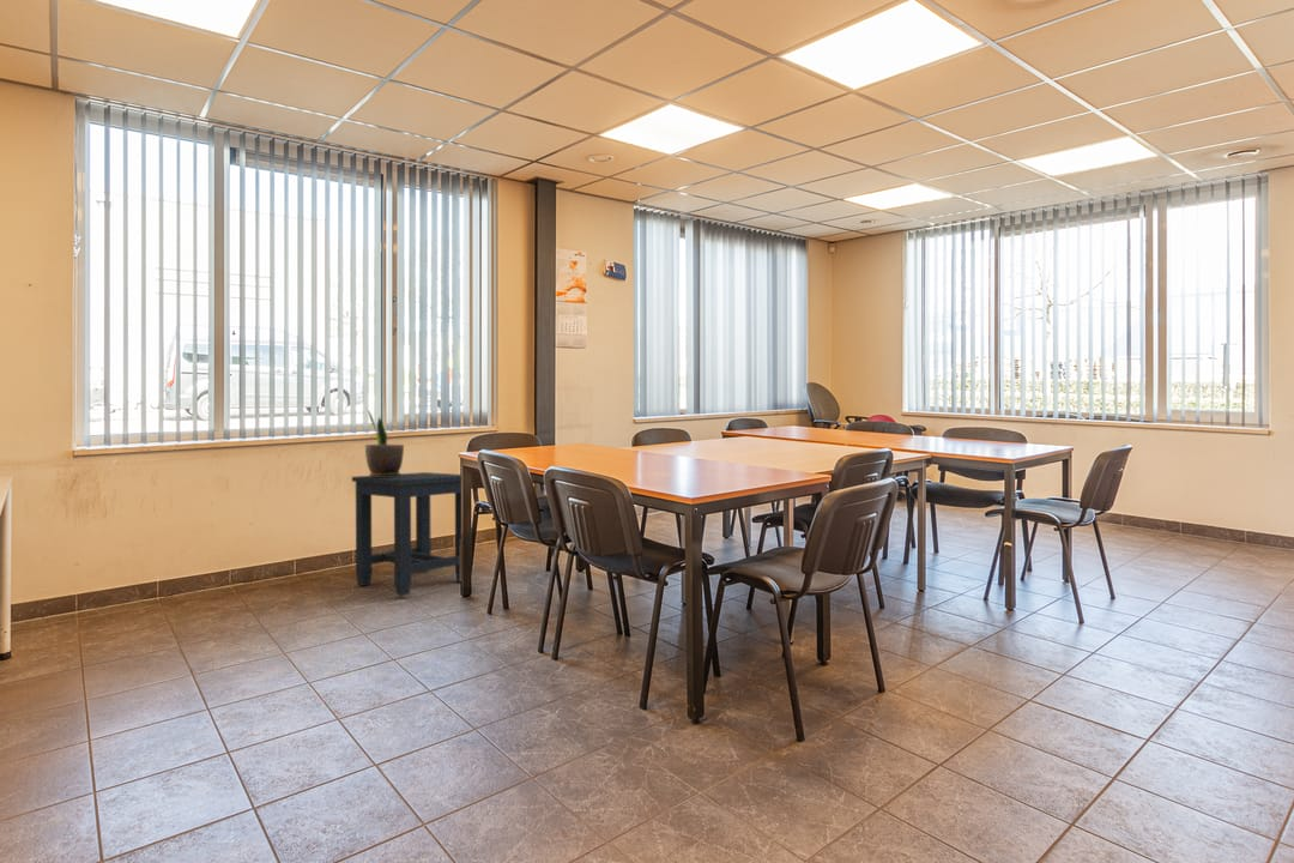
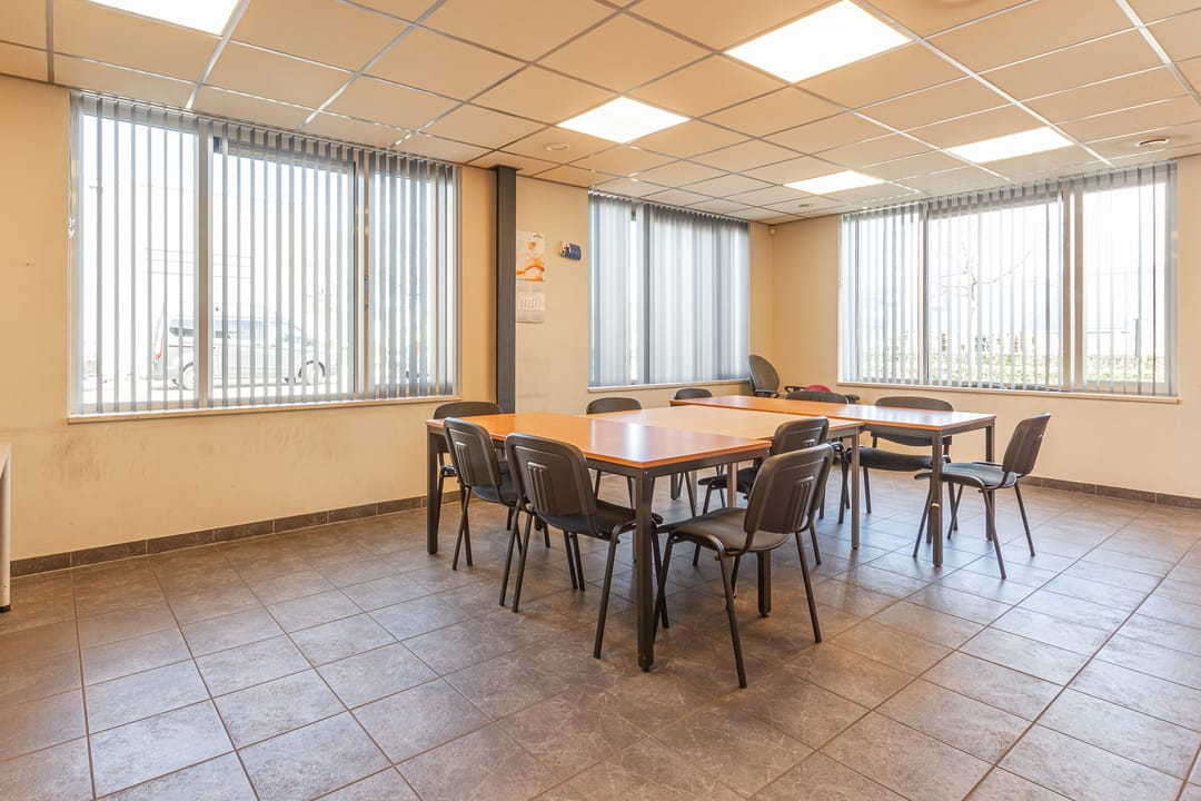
- potted plant [364,409,405,477]
- side table [351,471,462,597]
